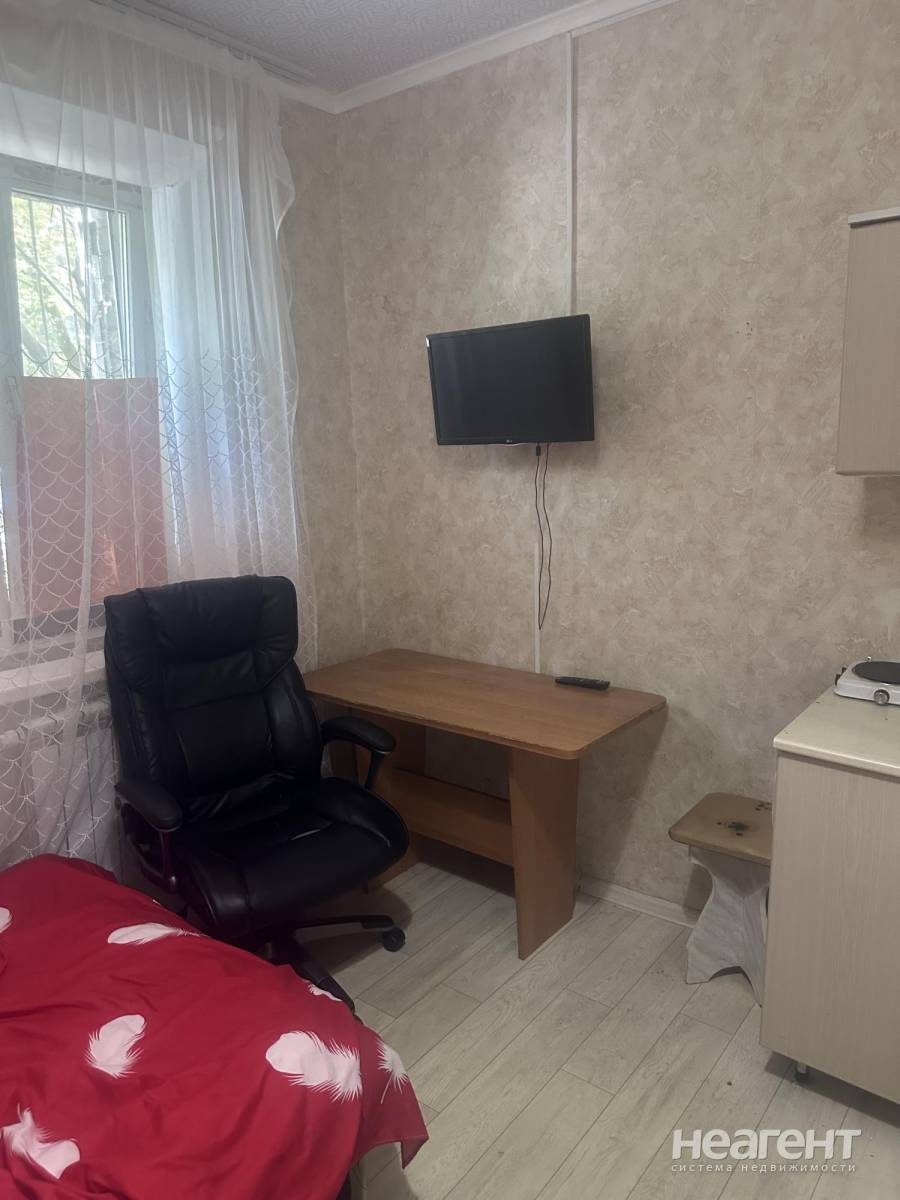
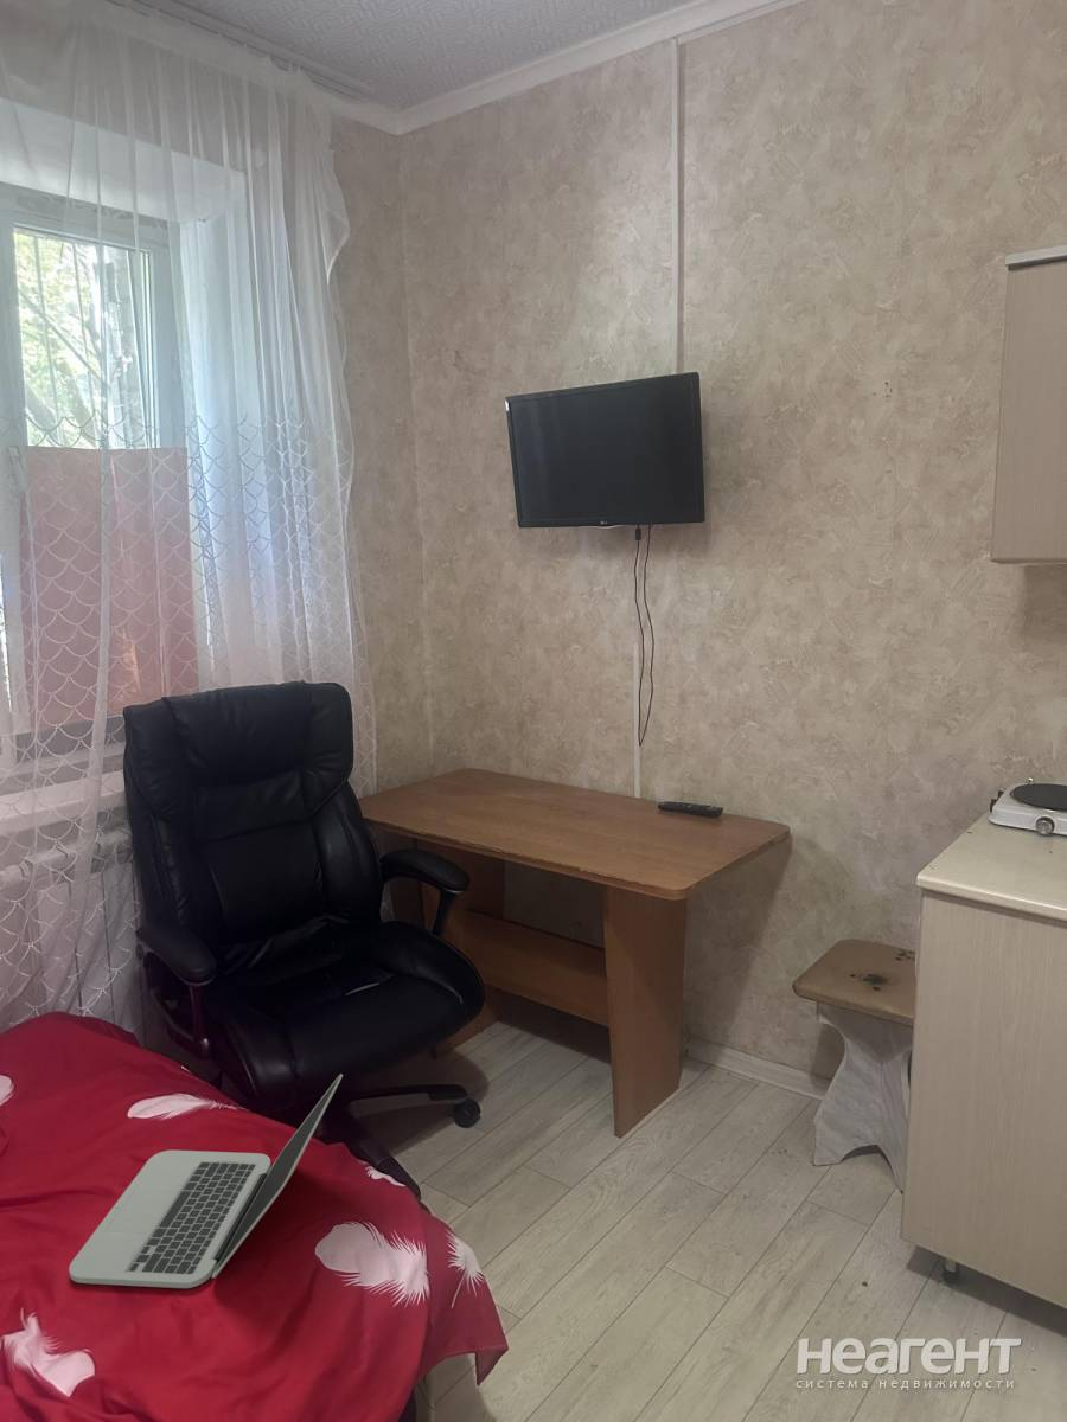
+ laptop [68,1074,344,1289]
